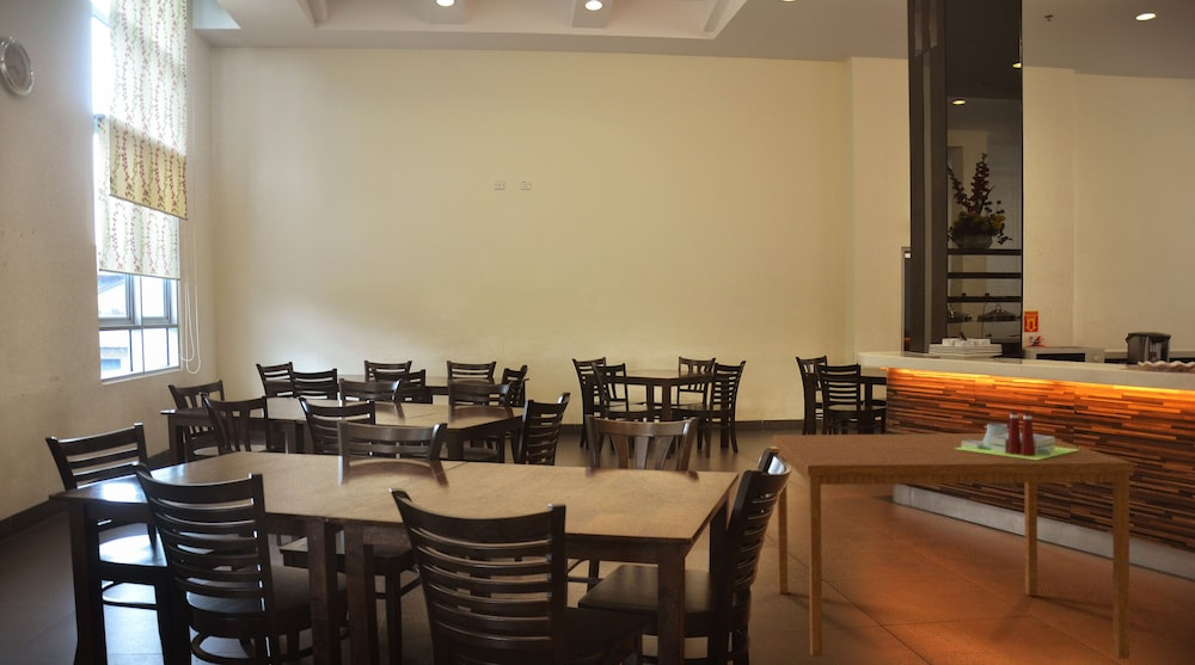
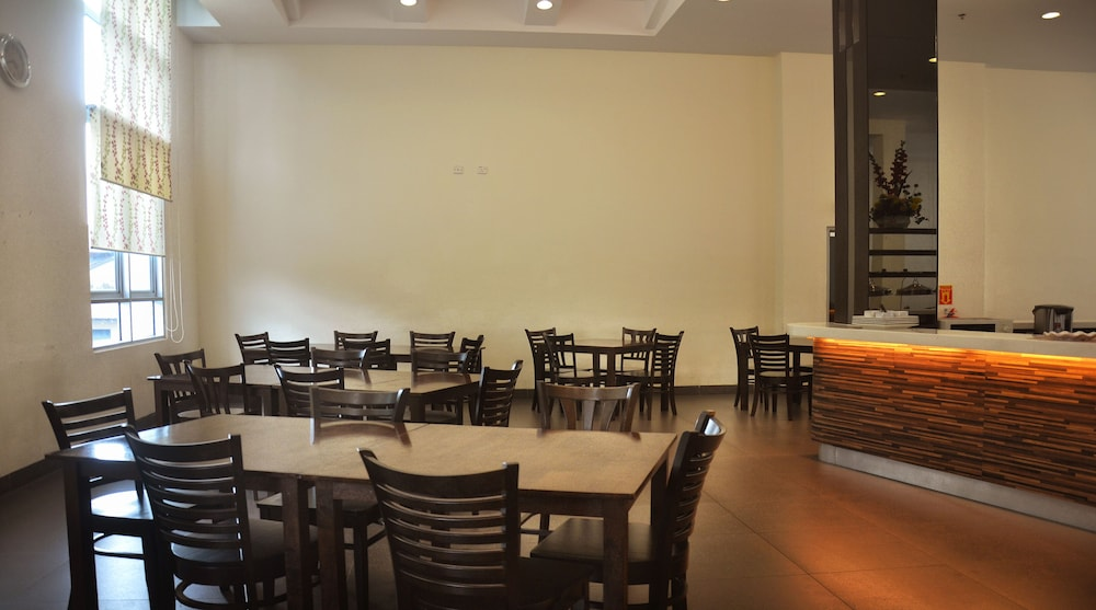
- architectural model [956,411,1078,460]
- dining table [772,432,1135,660]
